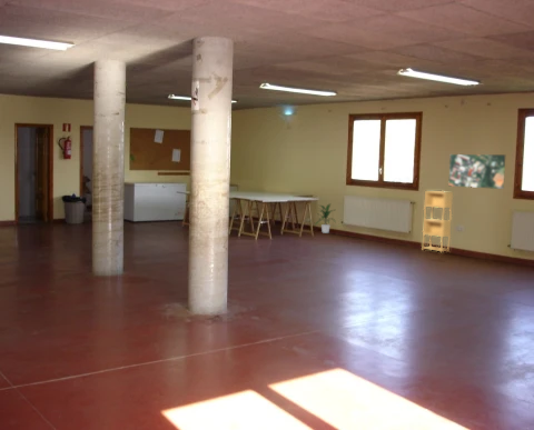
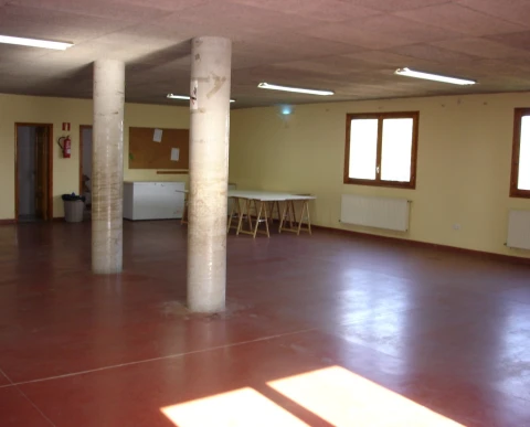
- shelving unit [422,190,454,254]
- aerial map [447,153,506,190]
- indoor plant [314,203,337,234]
